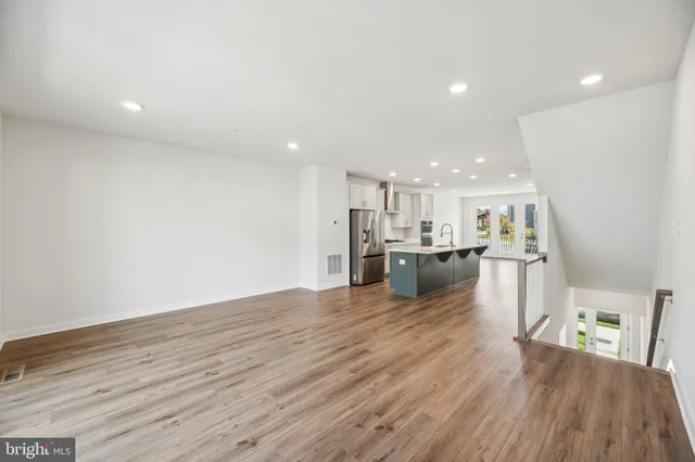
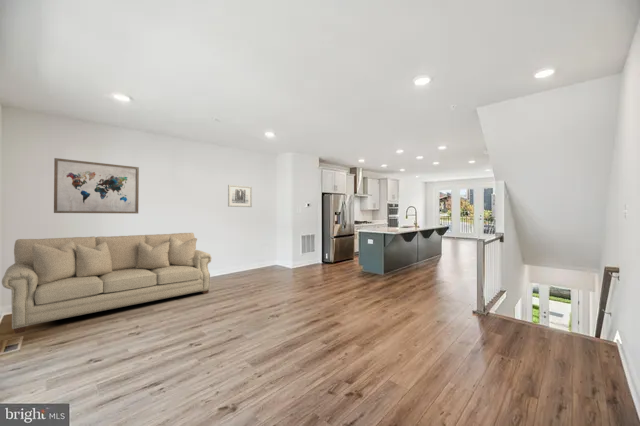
+ wall art [53,157,140,215]
+ wall art [227,184,253,208]
+ sofa [1,232,213,335]
